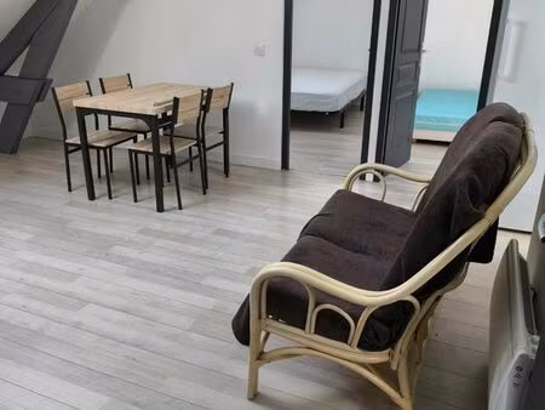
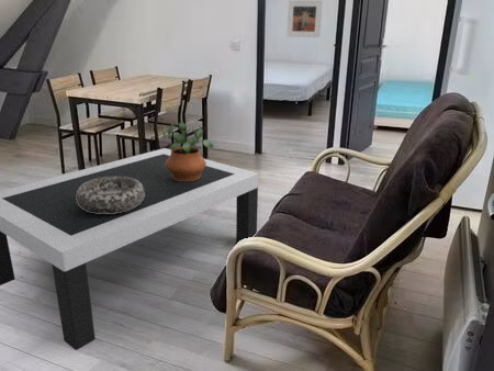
+ coffee table [0,147,259,351]
+ potted plant [162,122,214,181]
+ decorative bowl [76,177,145,214]
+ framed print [287,0,324,38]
